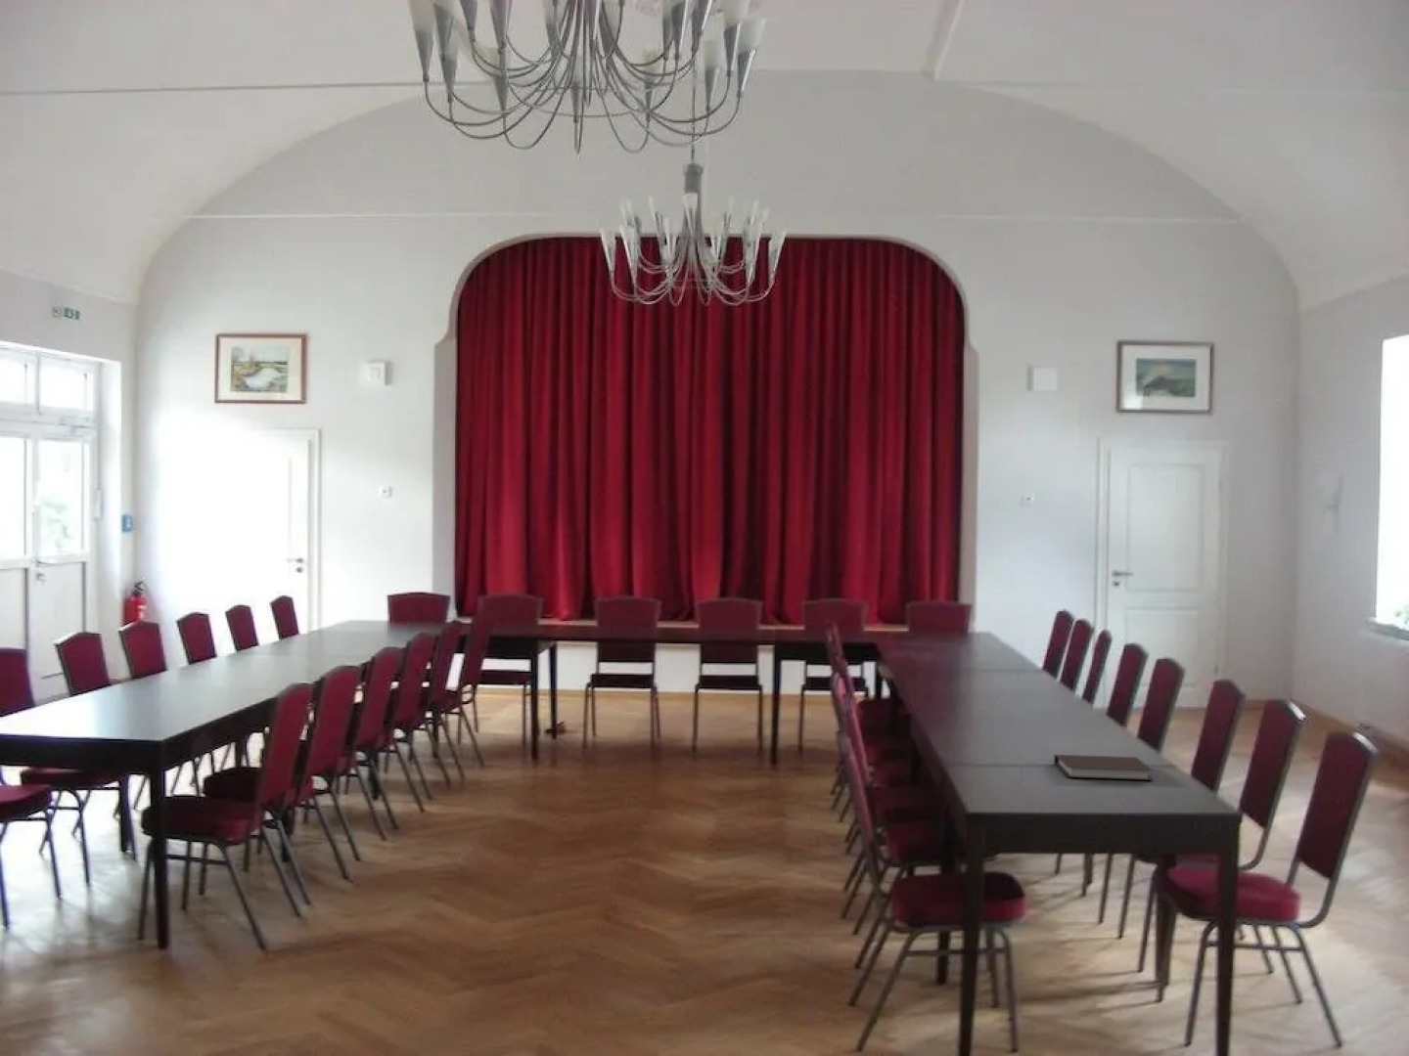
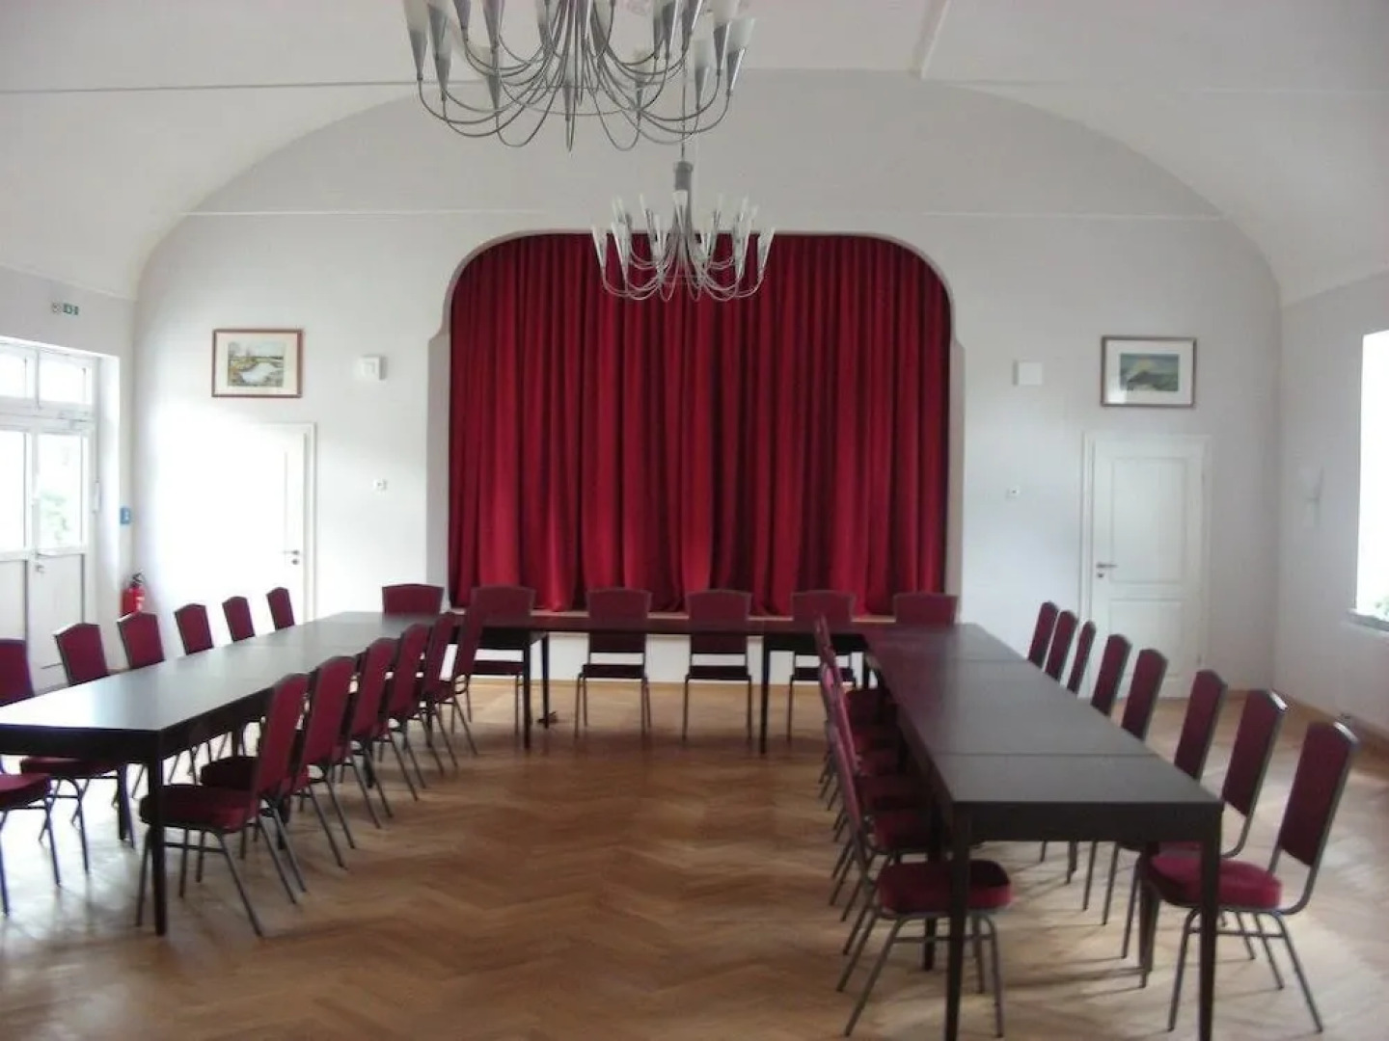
- notebook [1053,754,1155,781]
